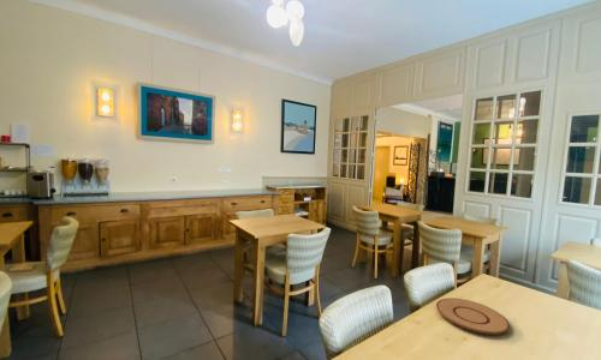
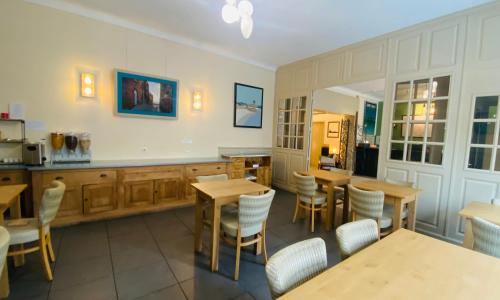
- plate [435,298,511,336]
